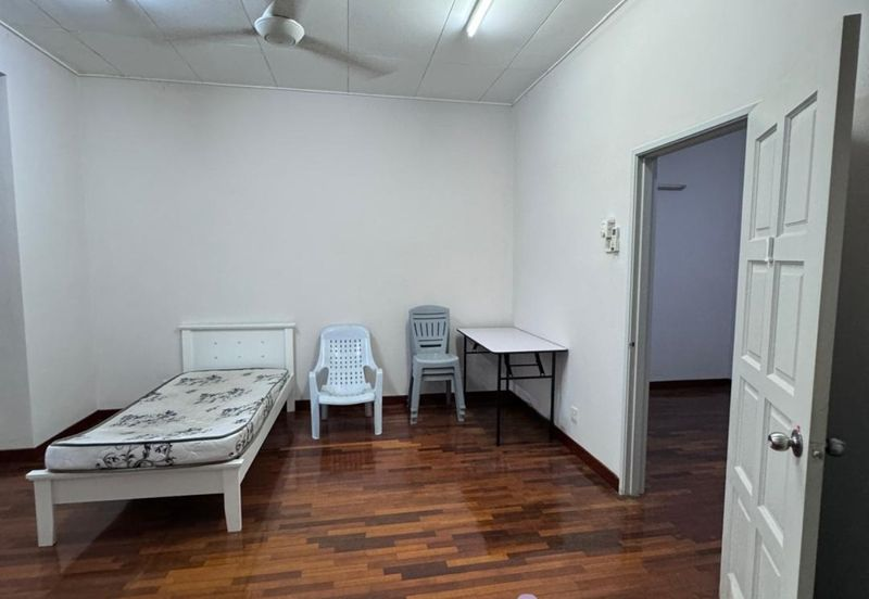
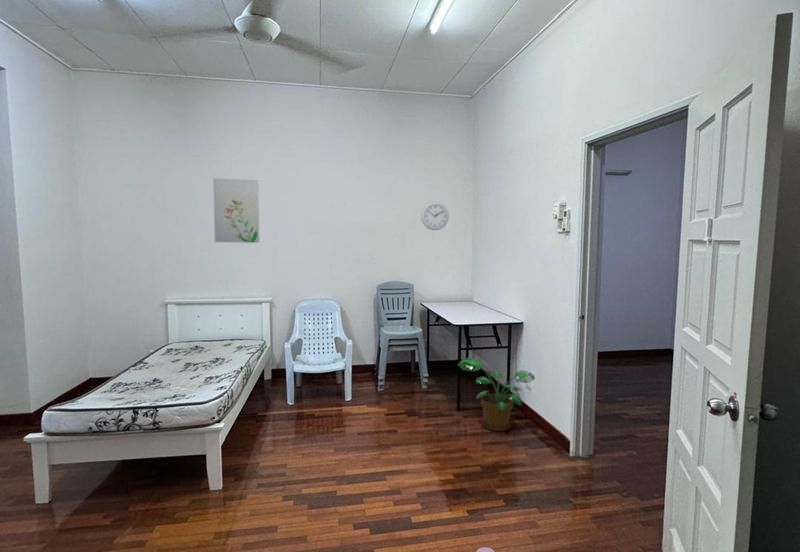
+ potted plant [457,357,536,432]
+ wall clock [420,201,450,231]
+ wall art [212,177,260,244]
